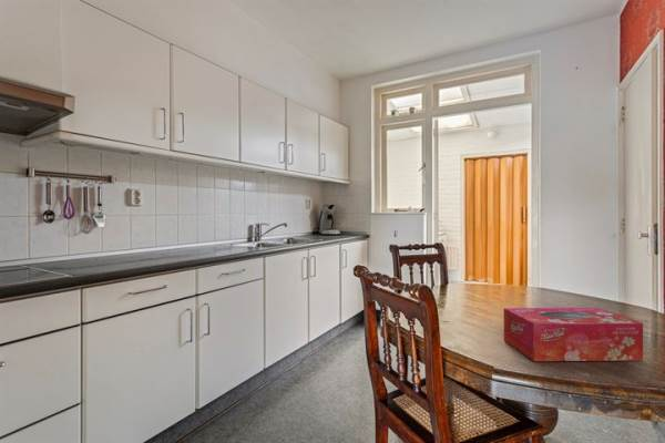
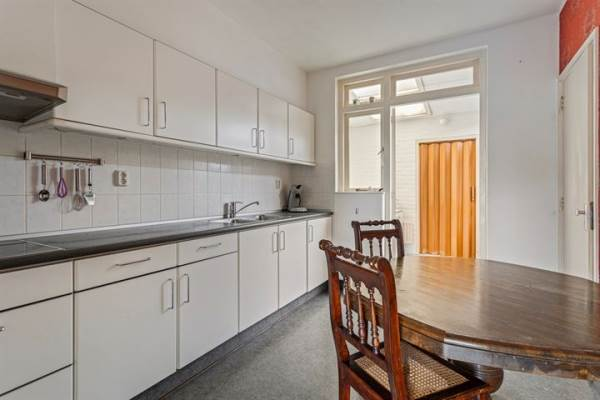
- tissue box [503,307,644,362]
